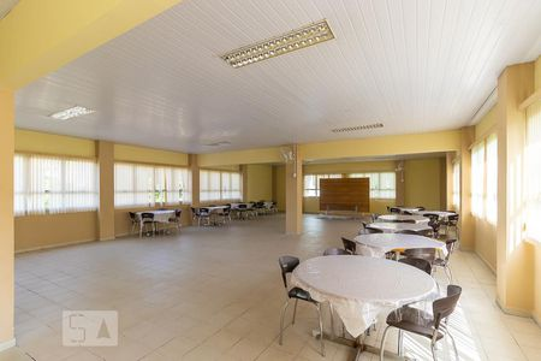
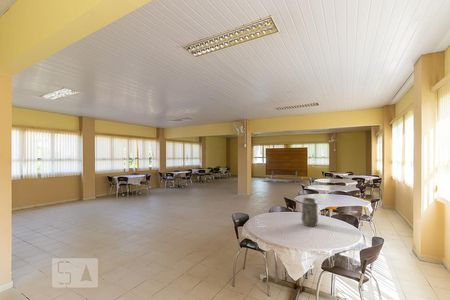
+ decorative vase [300,197,319,228]
